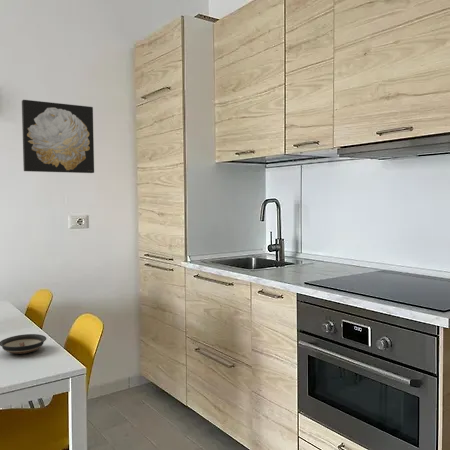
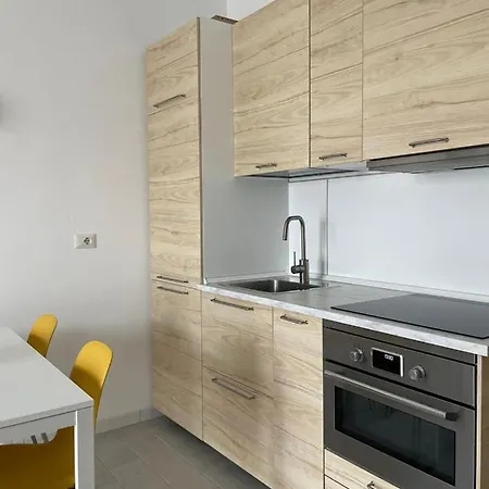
- wall art [21,99,95,174]
- saucer [0,333,47,355]
